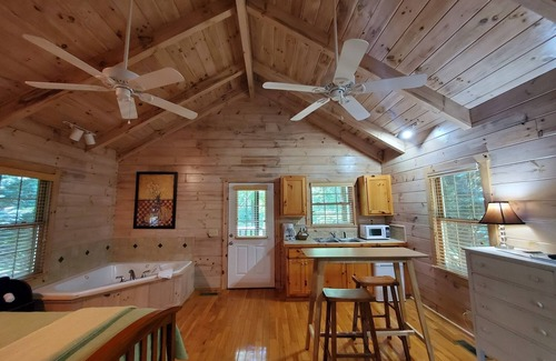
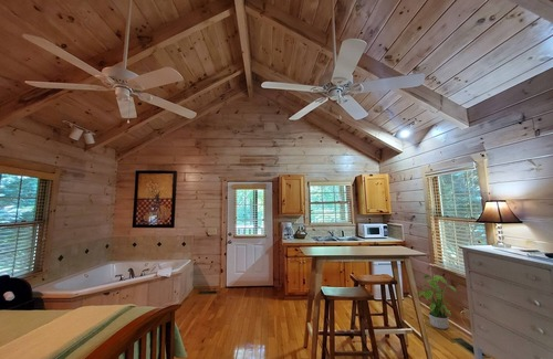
+ potted plant [417,271,458,330]
